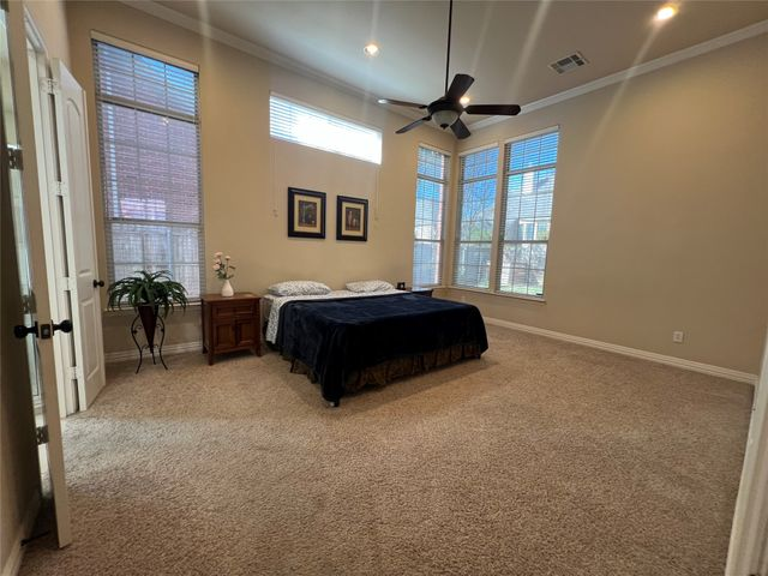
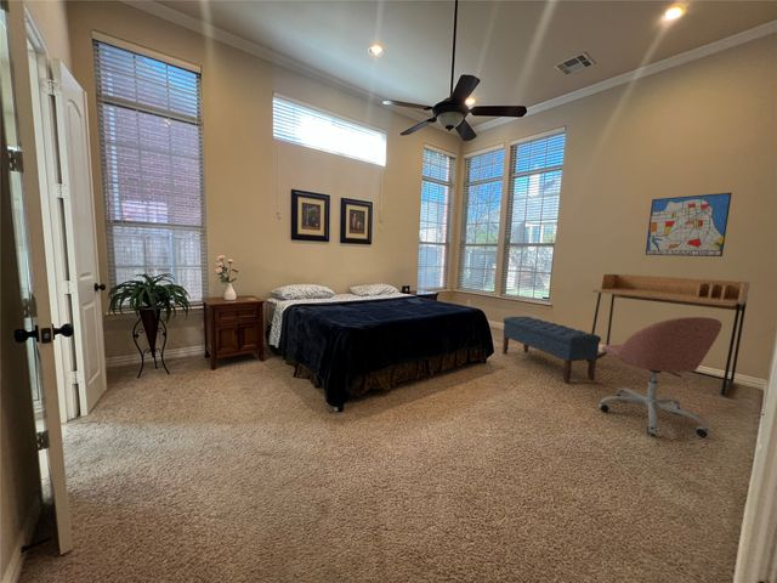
+ wall art [645,192,733,257]
+ desk [585,273,752,397]
+ office chair [597,316,722,438]
+ bench [501,316,602,384]
